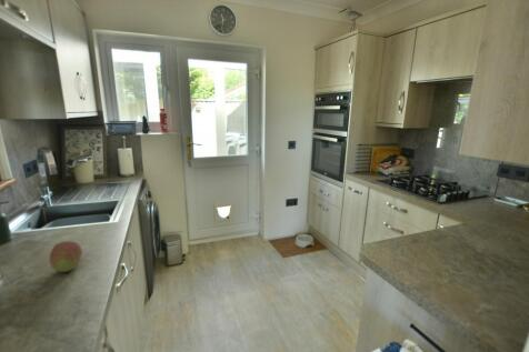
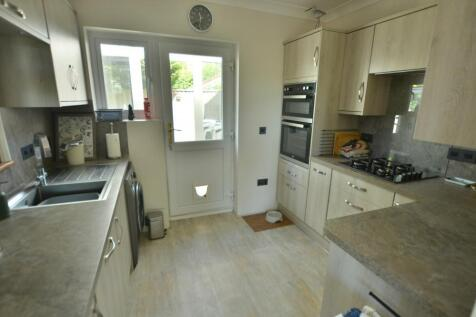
- fruit [49,240,83,273]
